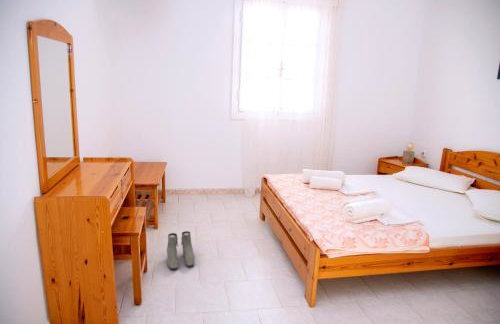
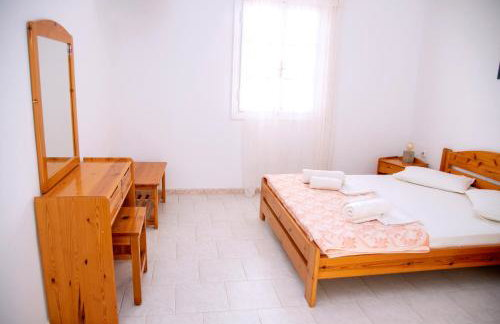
- boots [166,230,196,270]
